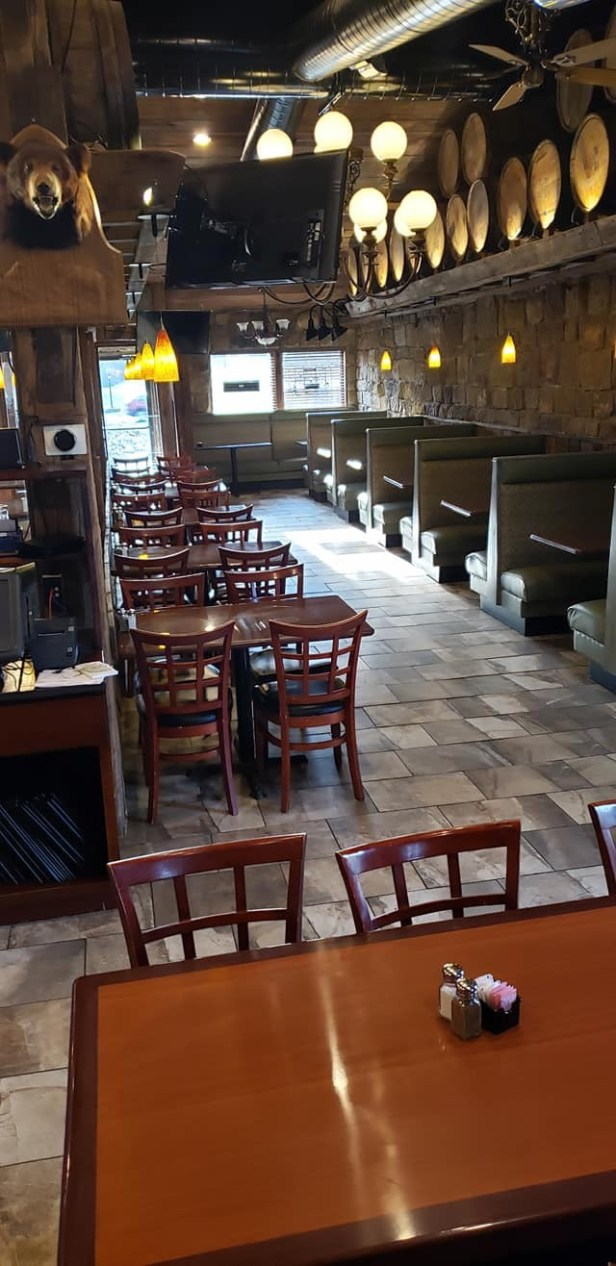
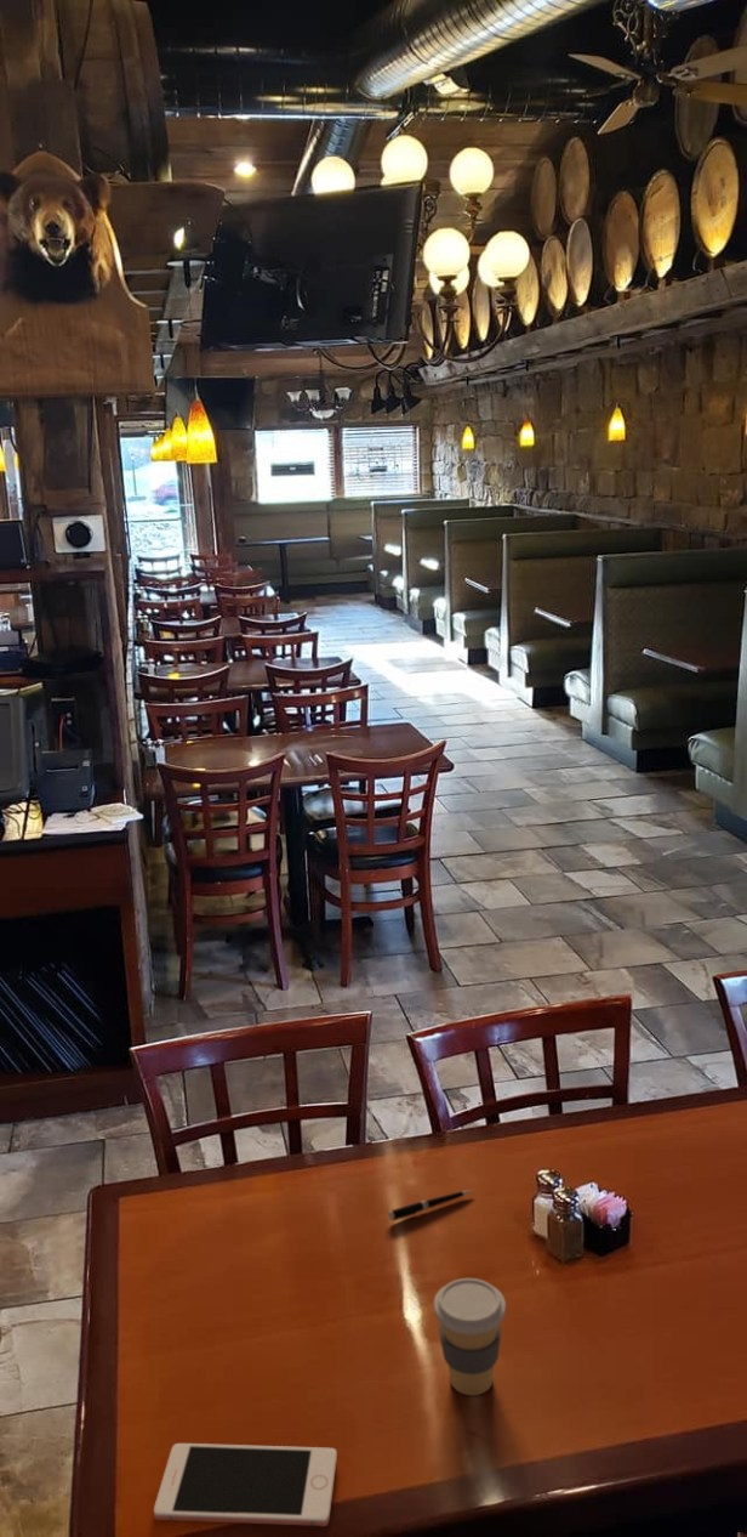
+ coffee cup [433,1277,507,1396]
+ pen [387,1189,474,1223]
+ cell phone [153,1442,338,1527]
